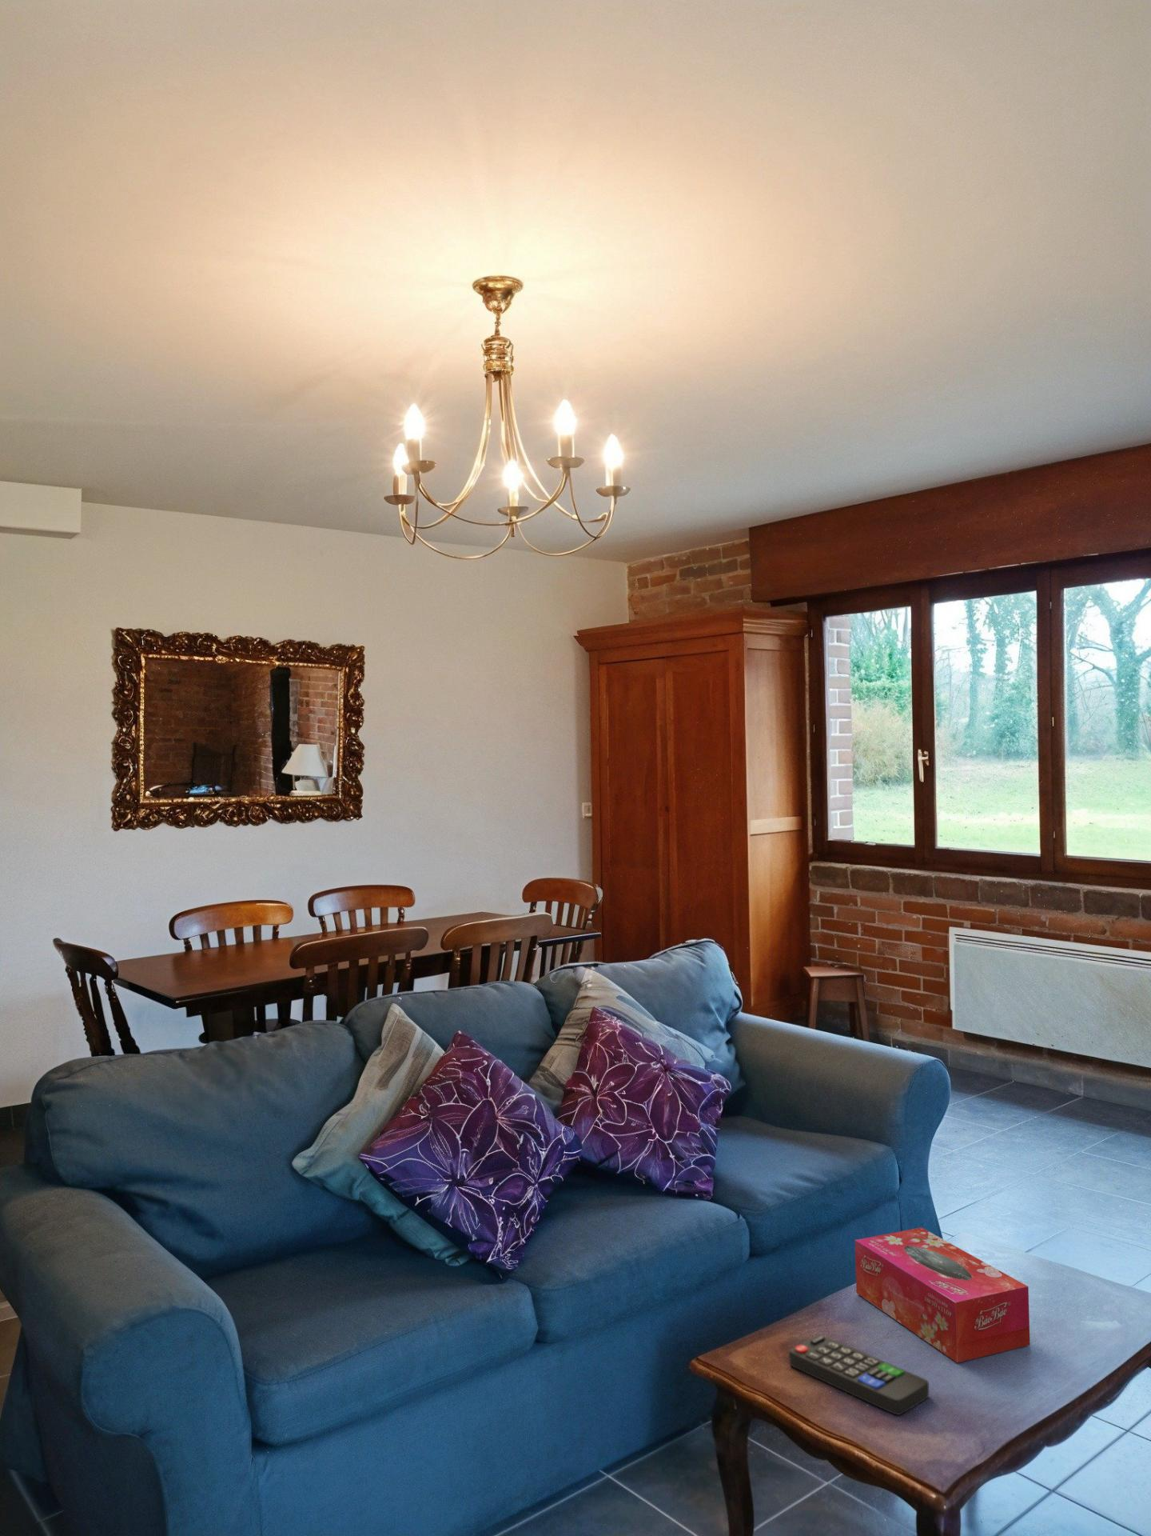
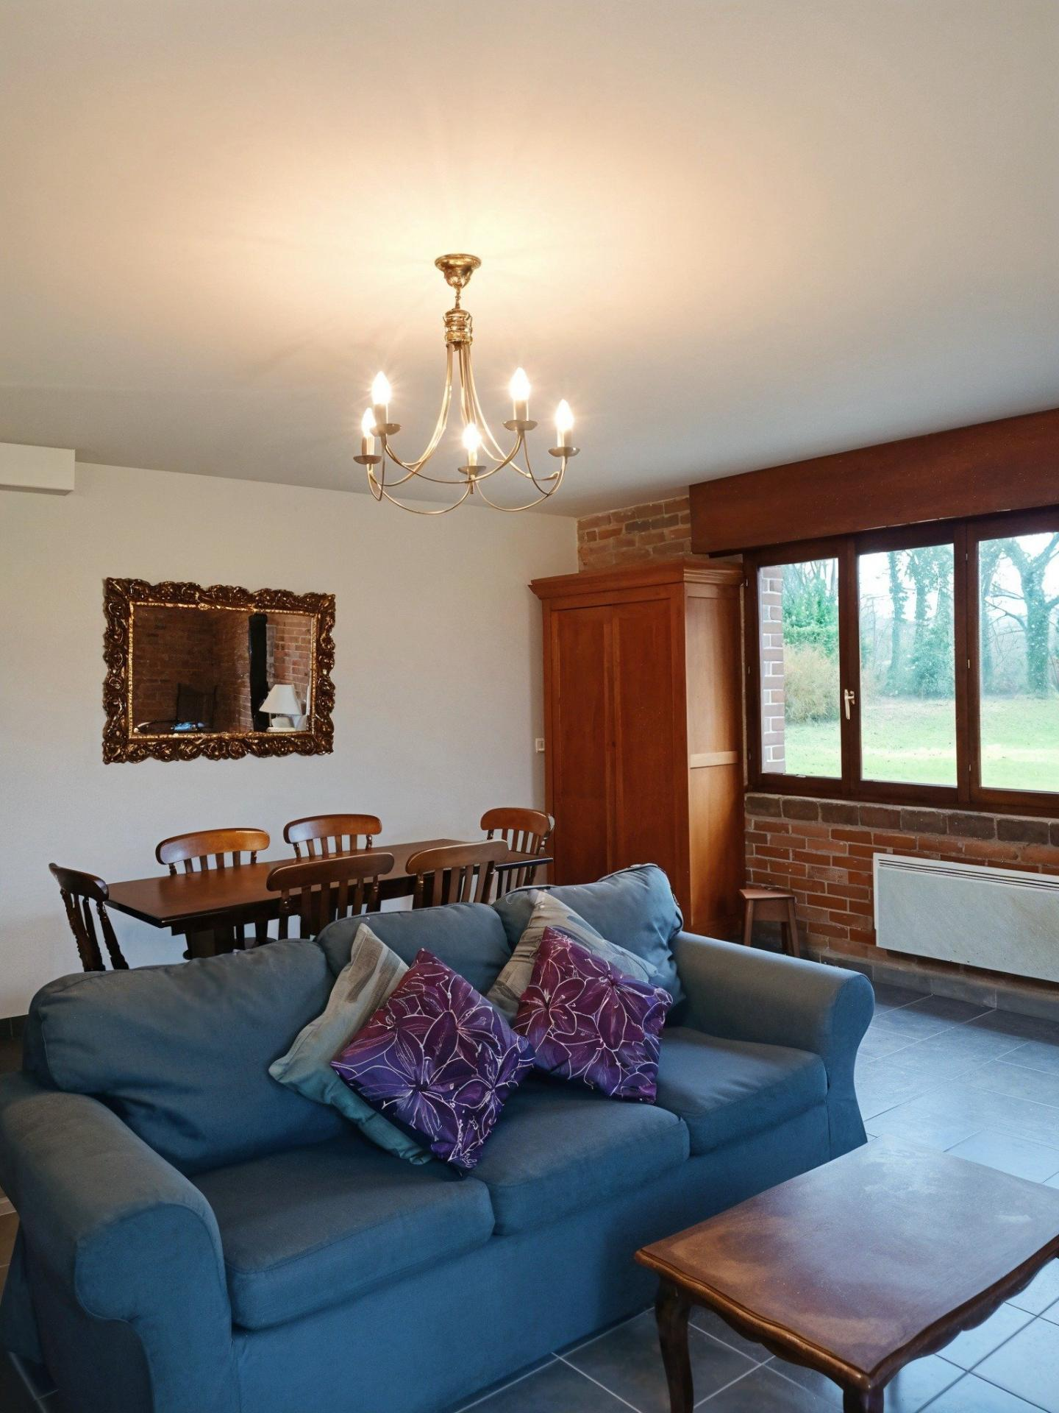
- remote control [788,1334,930,1416]
- tissue box [855,1228,1031,1363]
